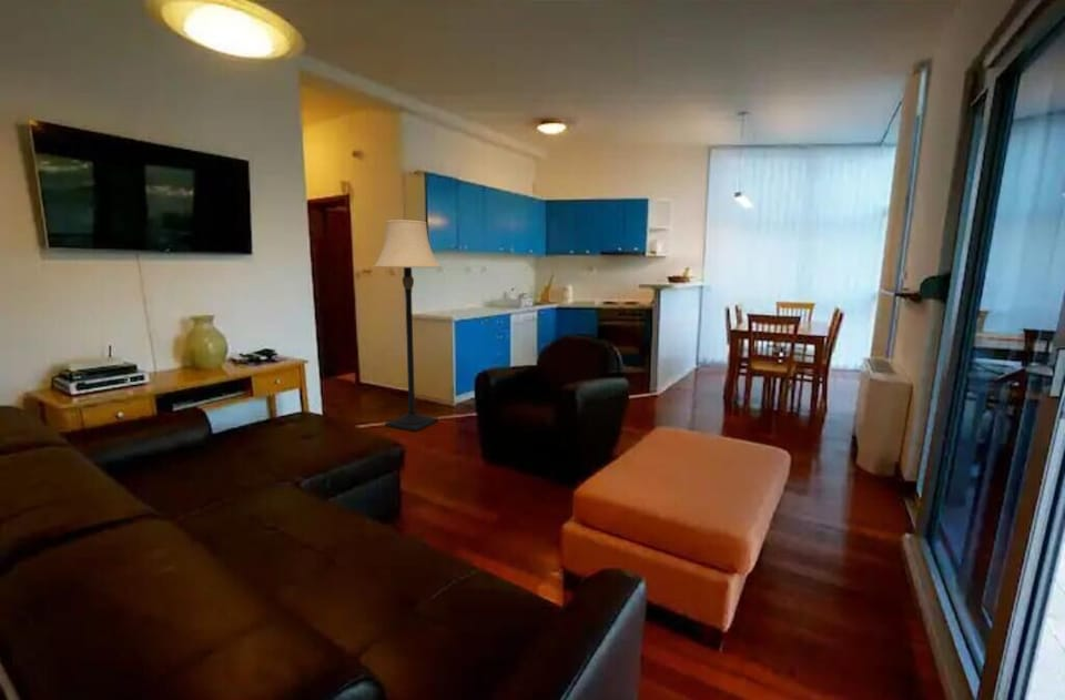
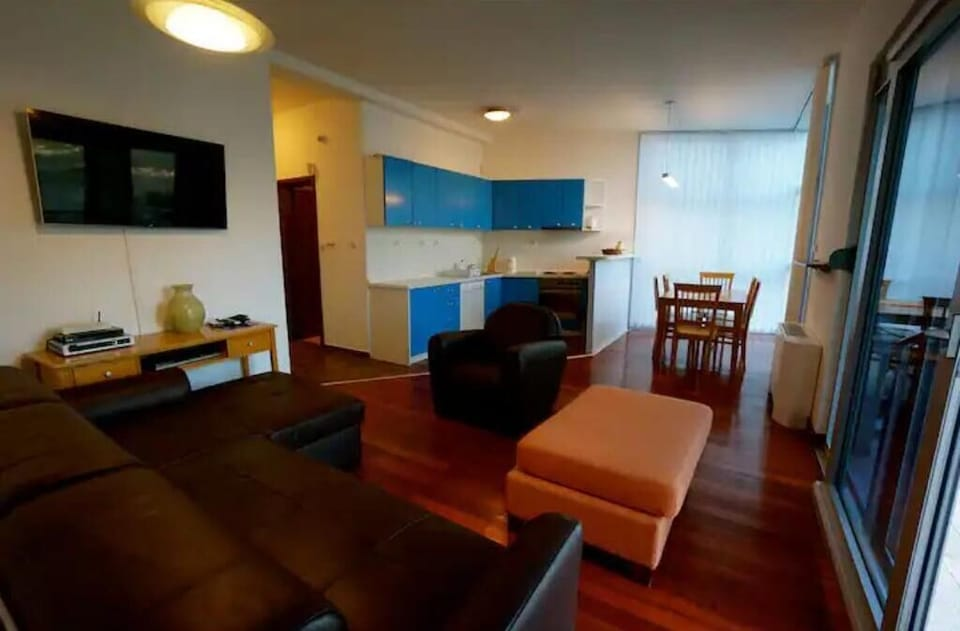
- lamp [373,220,442,433]
